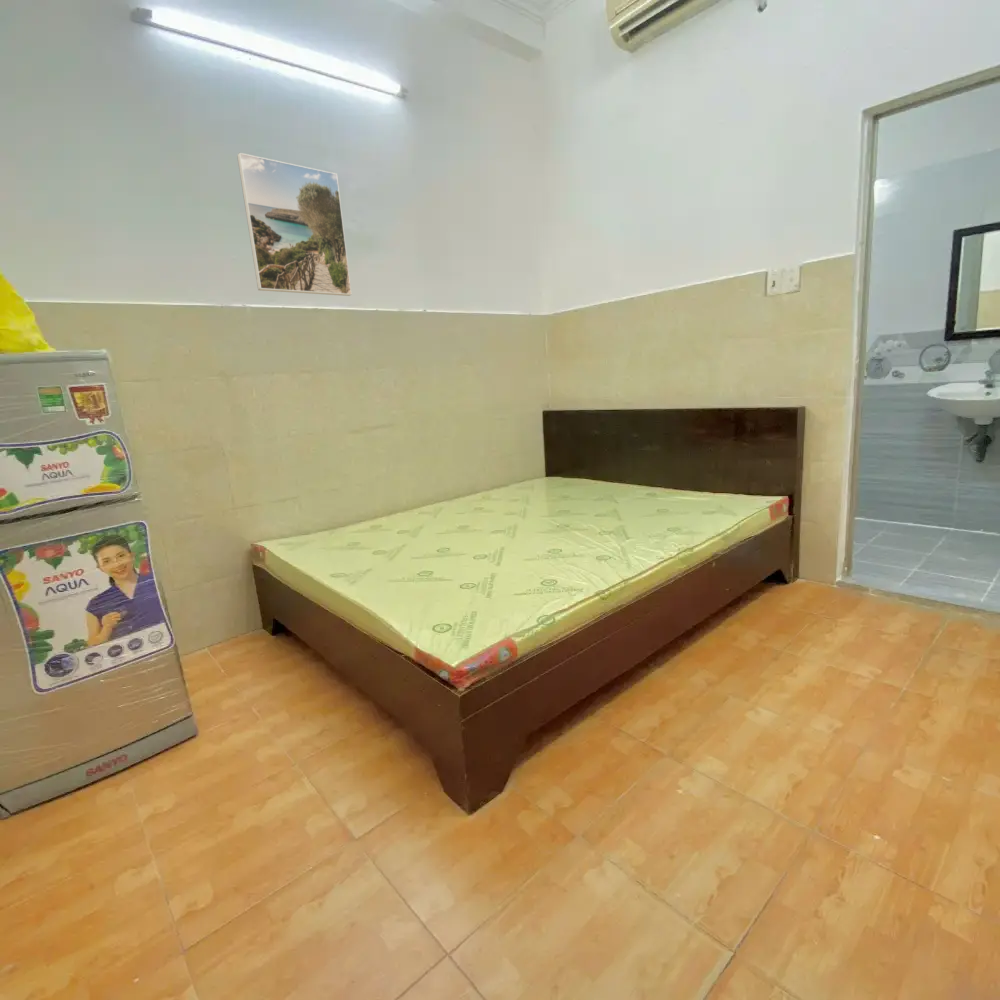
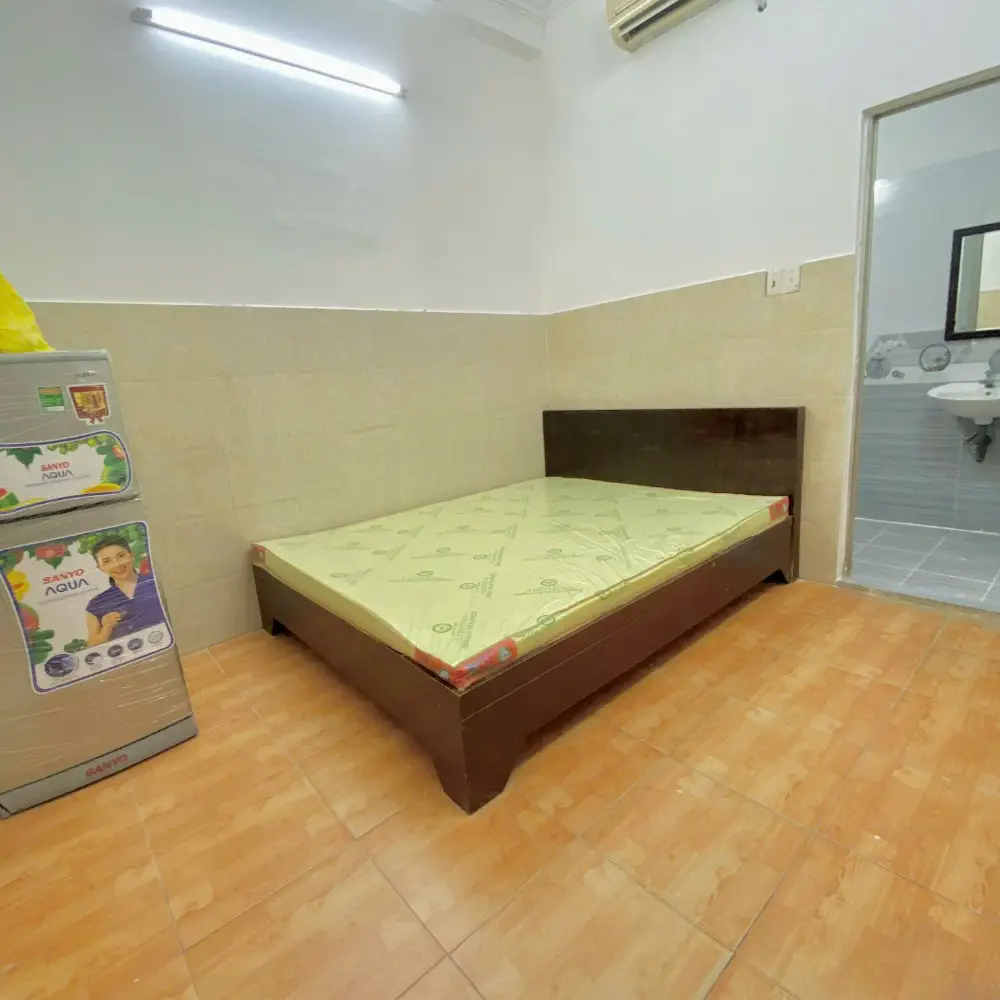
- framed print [236,152,353,297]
